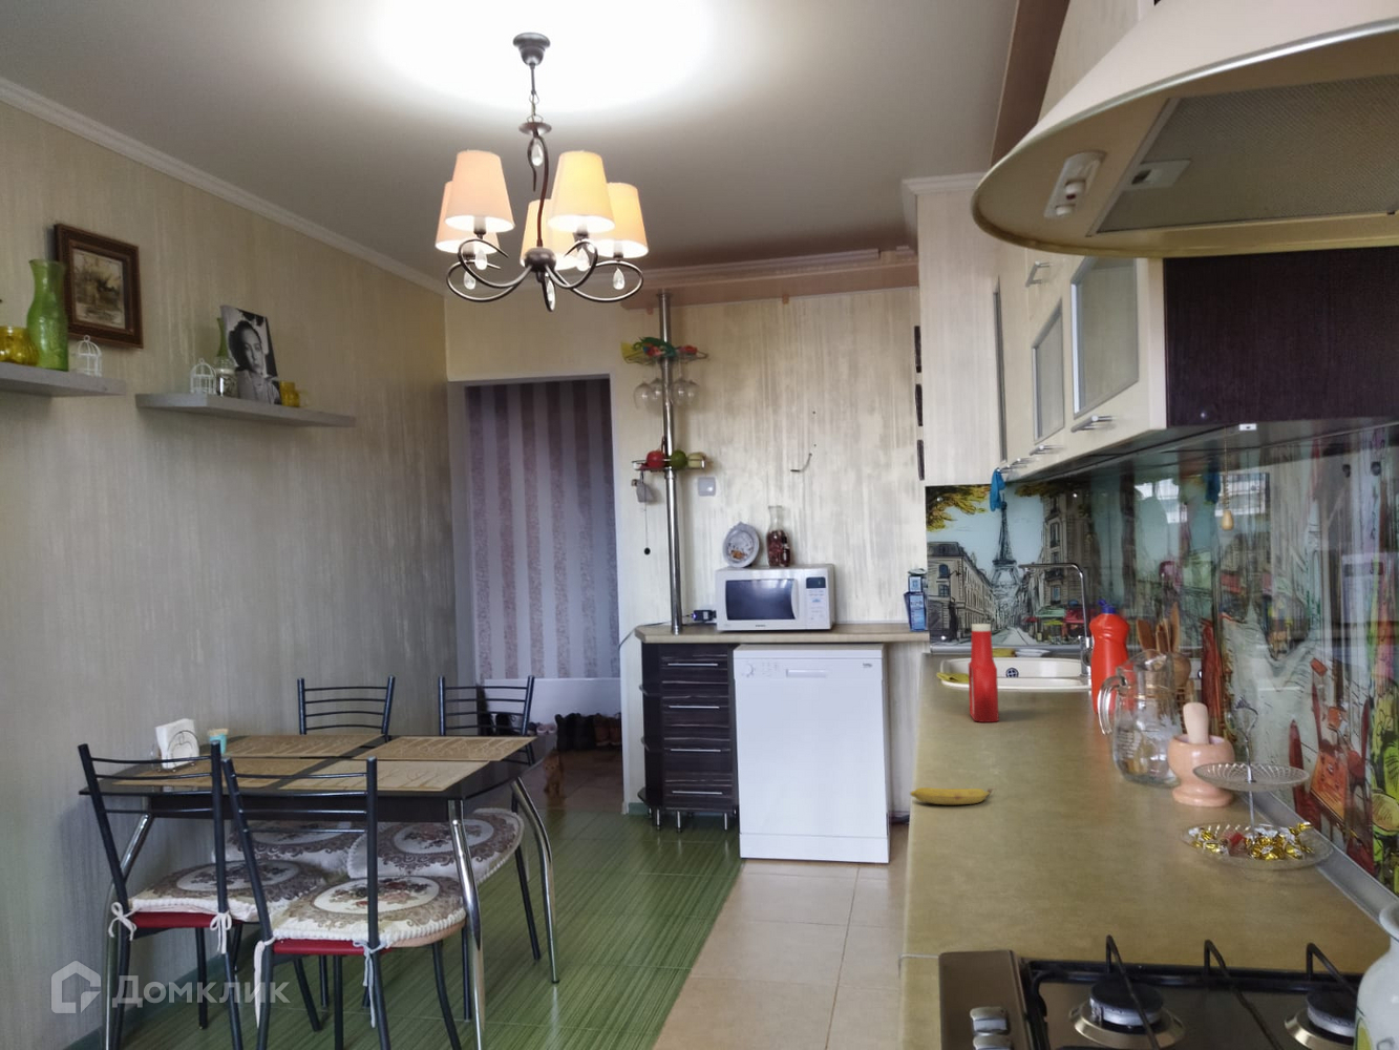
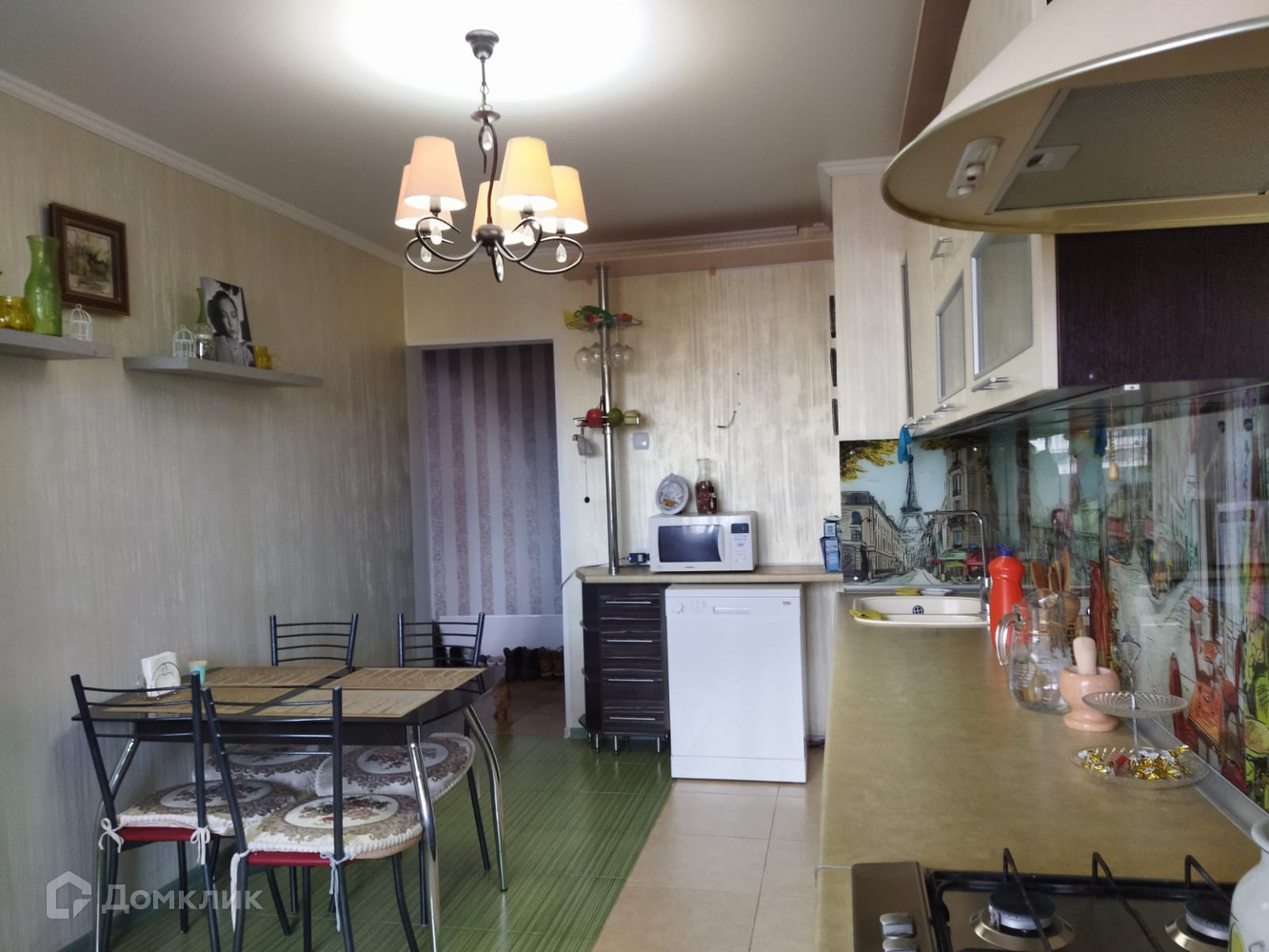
- soap bottle [968,623,1000,724]
- banana [908,786,997,805]
